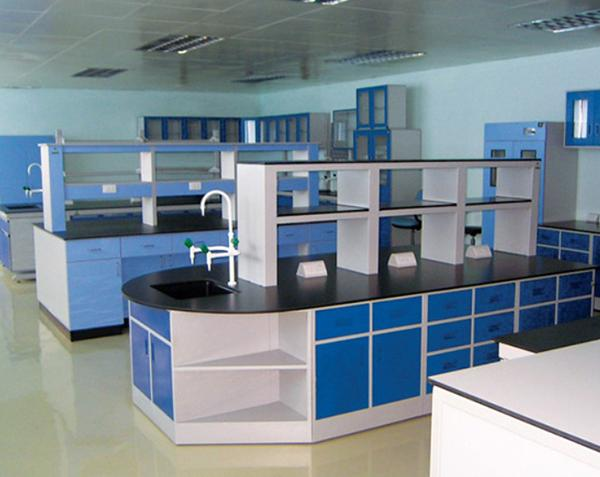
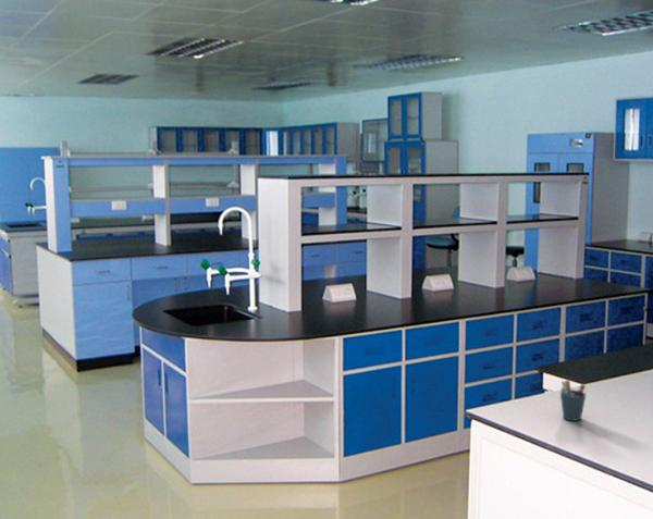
+ pen holder [559,379,588,422]
